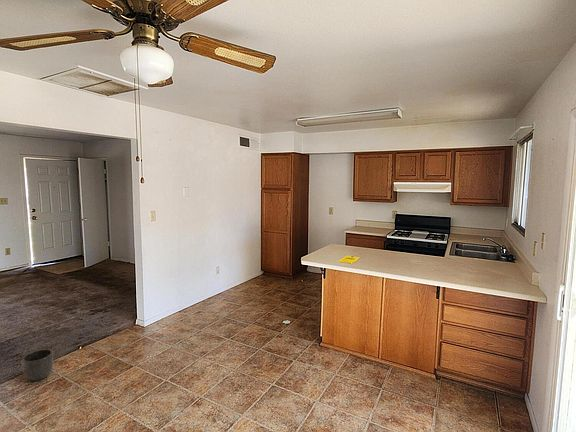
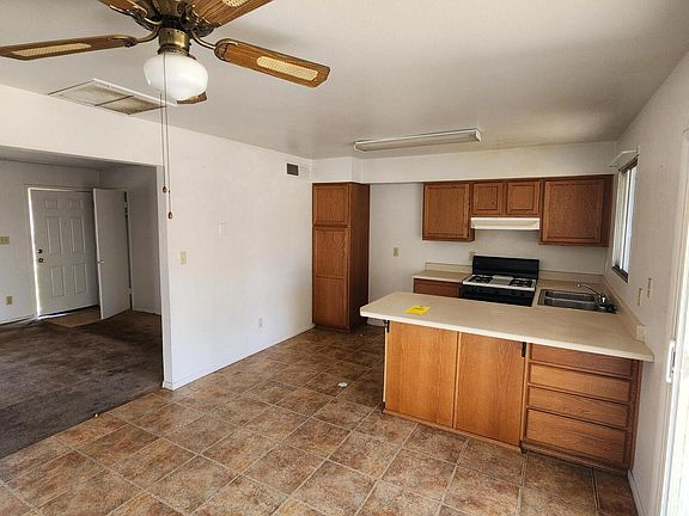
- planter [21,348,54,382]
